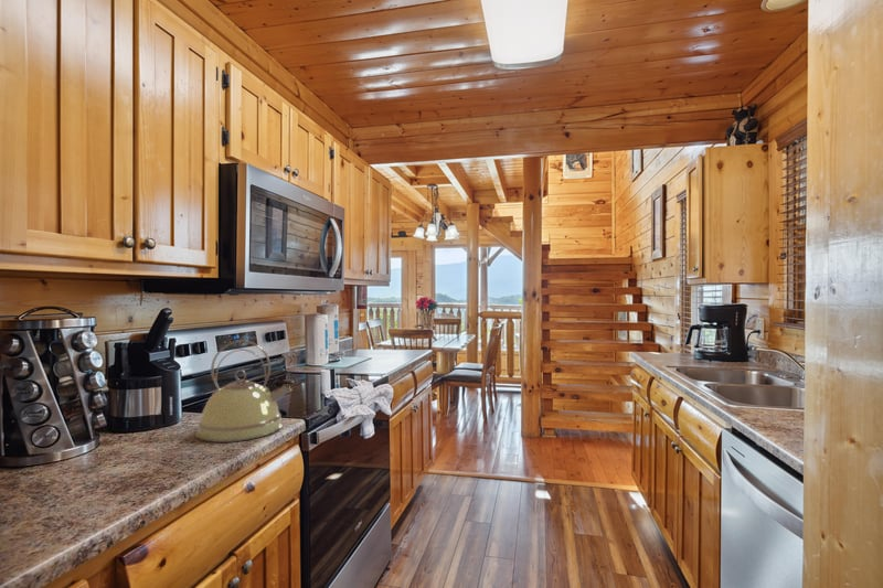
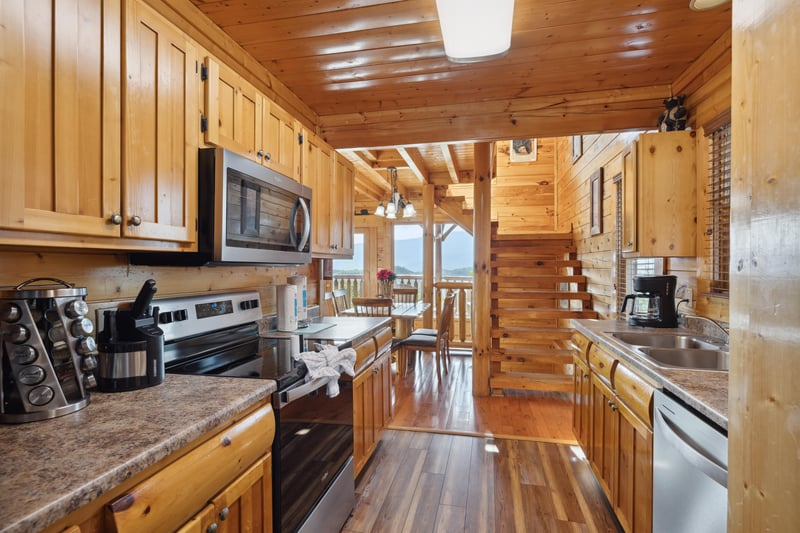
- kettle [194,340,295,443]
